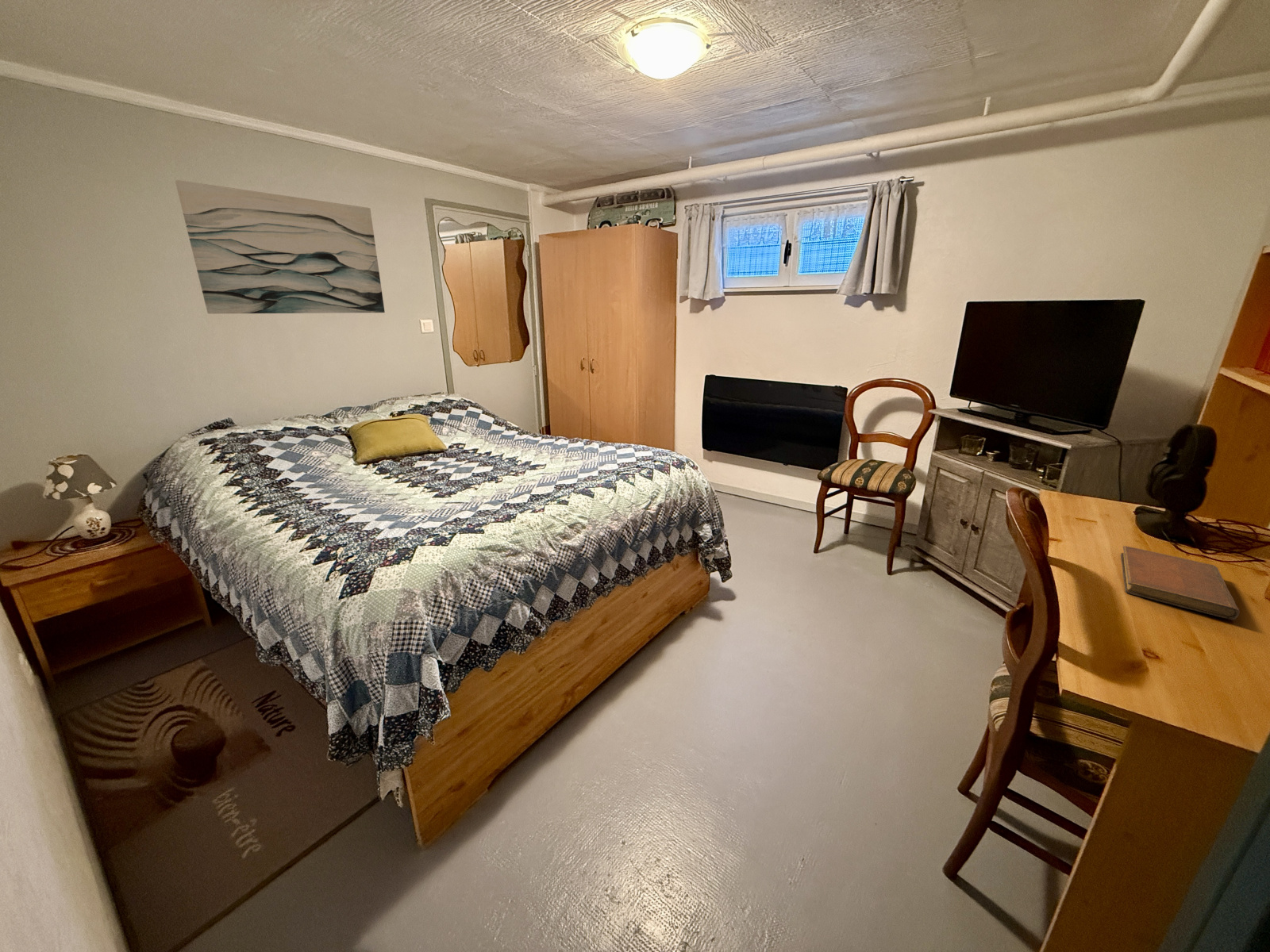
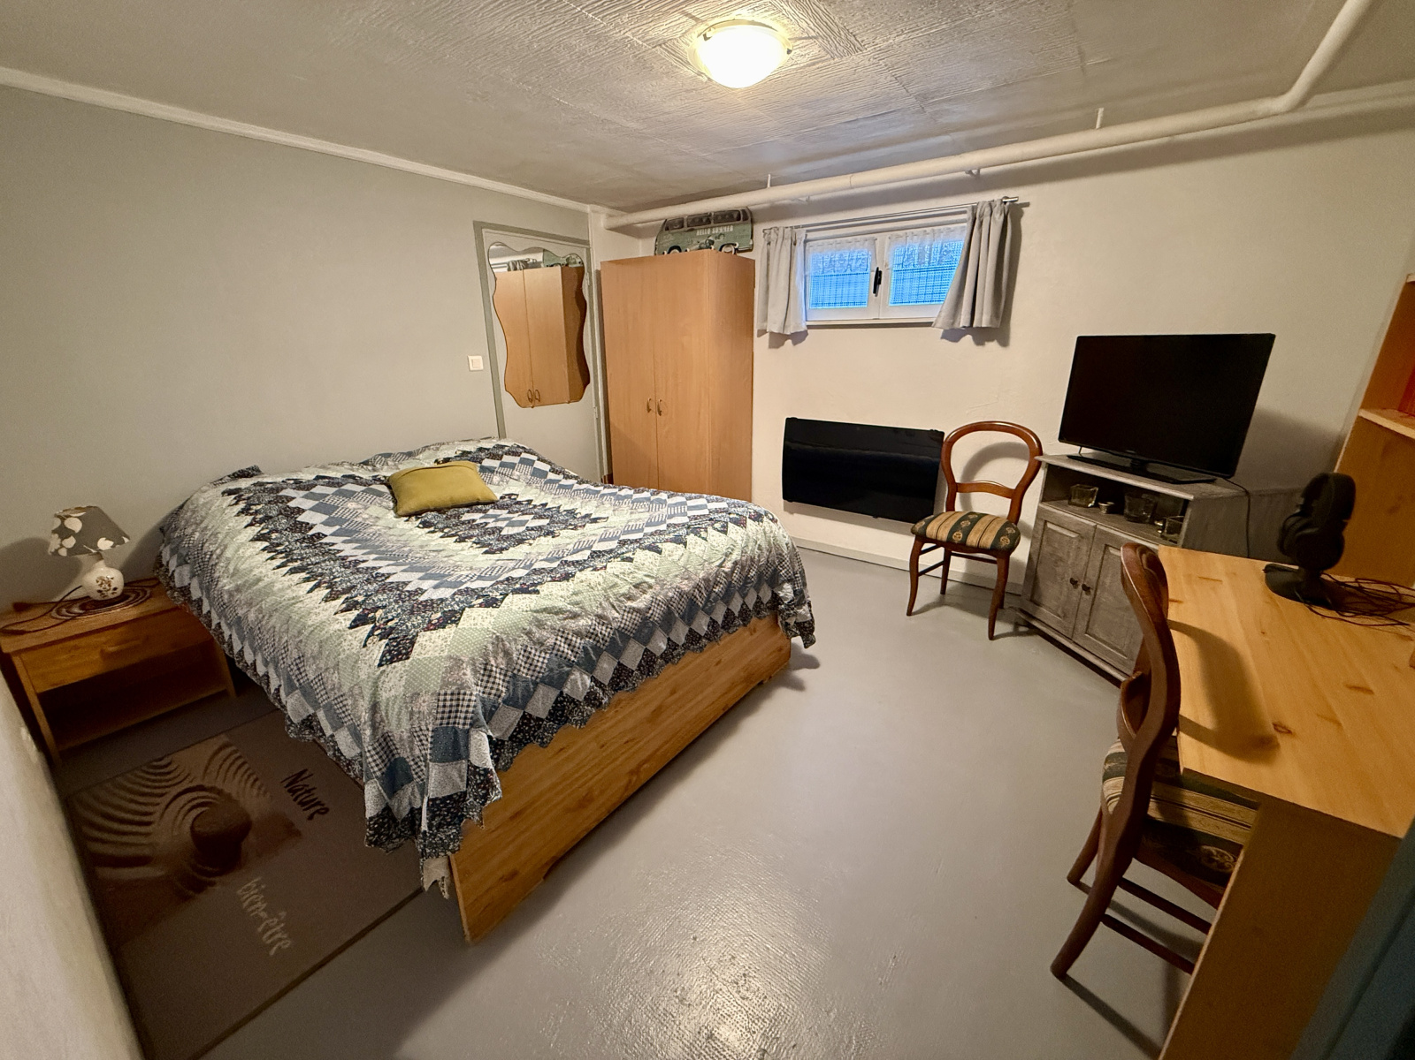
- notebook [1120,545,1241,620]
- wall art [175,179,386,315]
